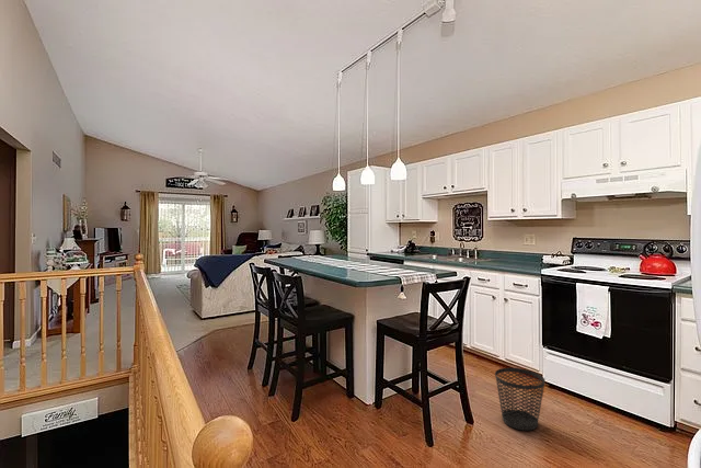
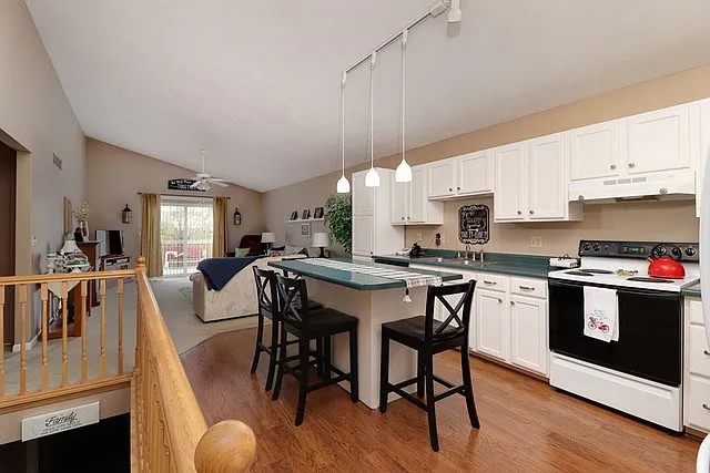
- wastebasket [494,367,547,432]
